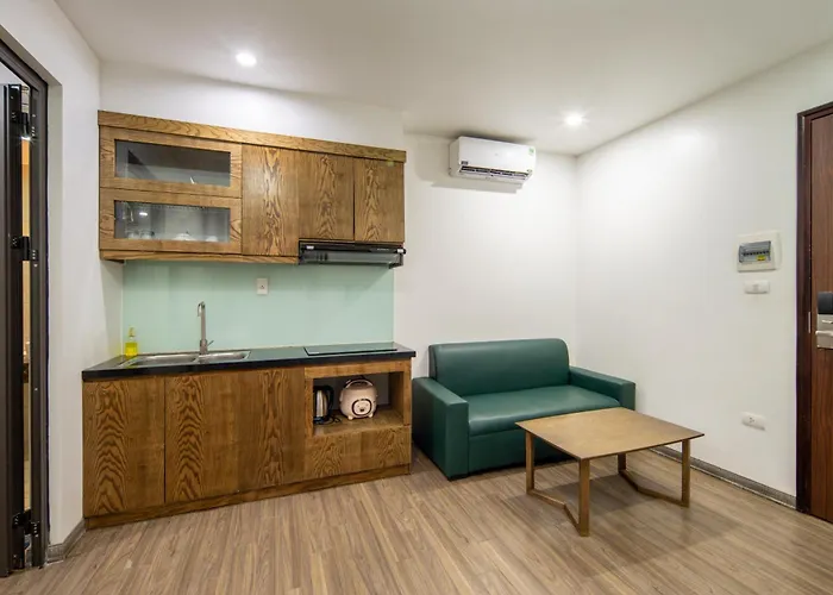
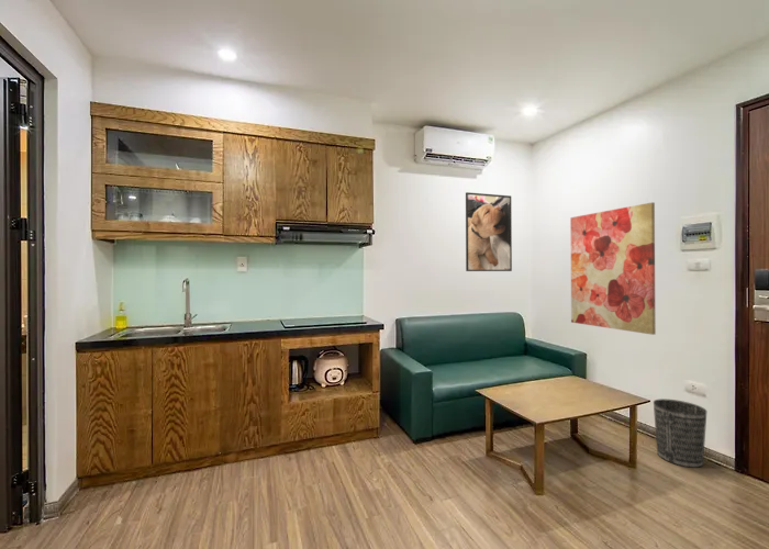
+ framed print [465,191,513,272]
+ wall art [569,201,657,336]
+ wastebasket [653,397,707,469]
